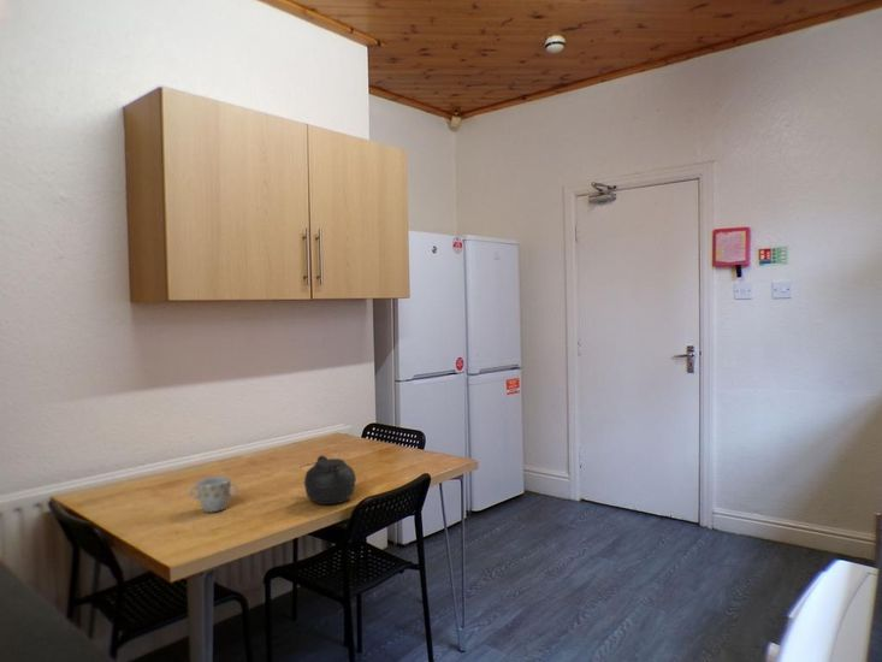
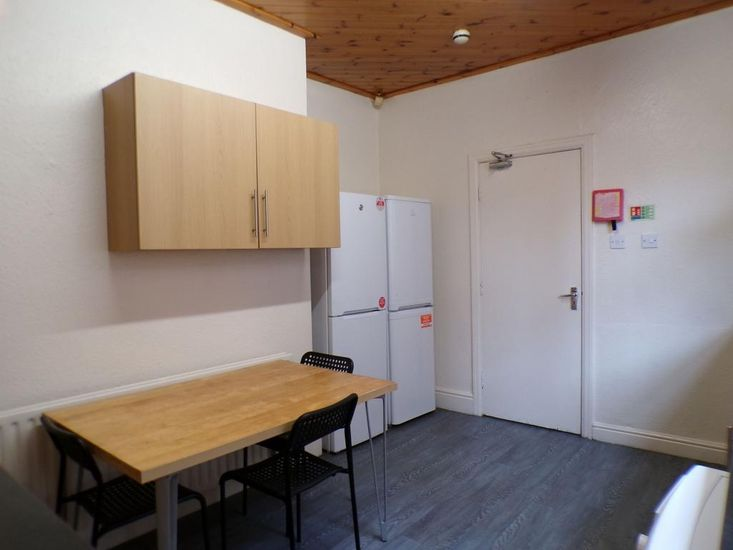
- teapot [301,455,357,506]
- mug [188,475,239,514]
